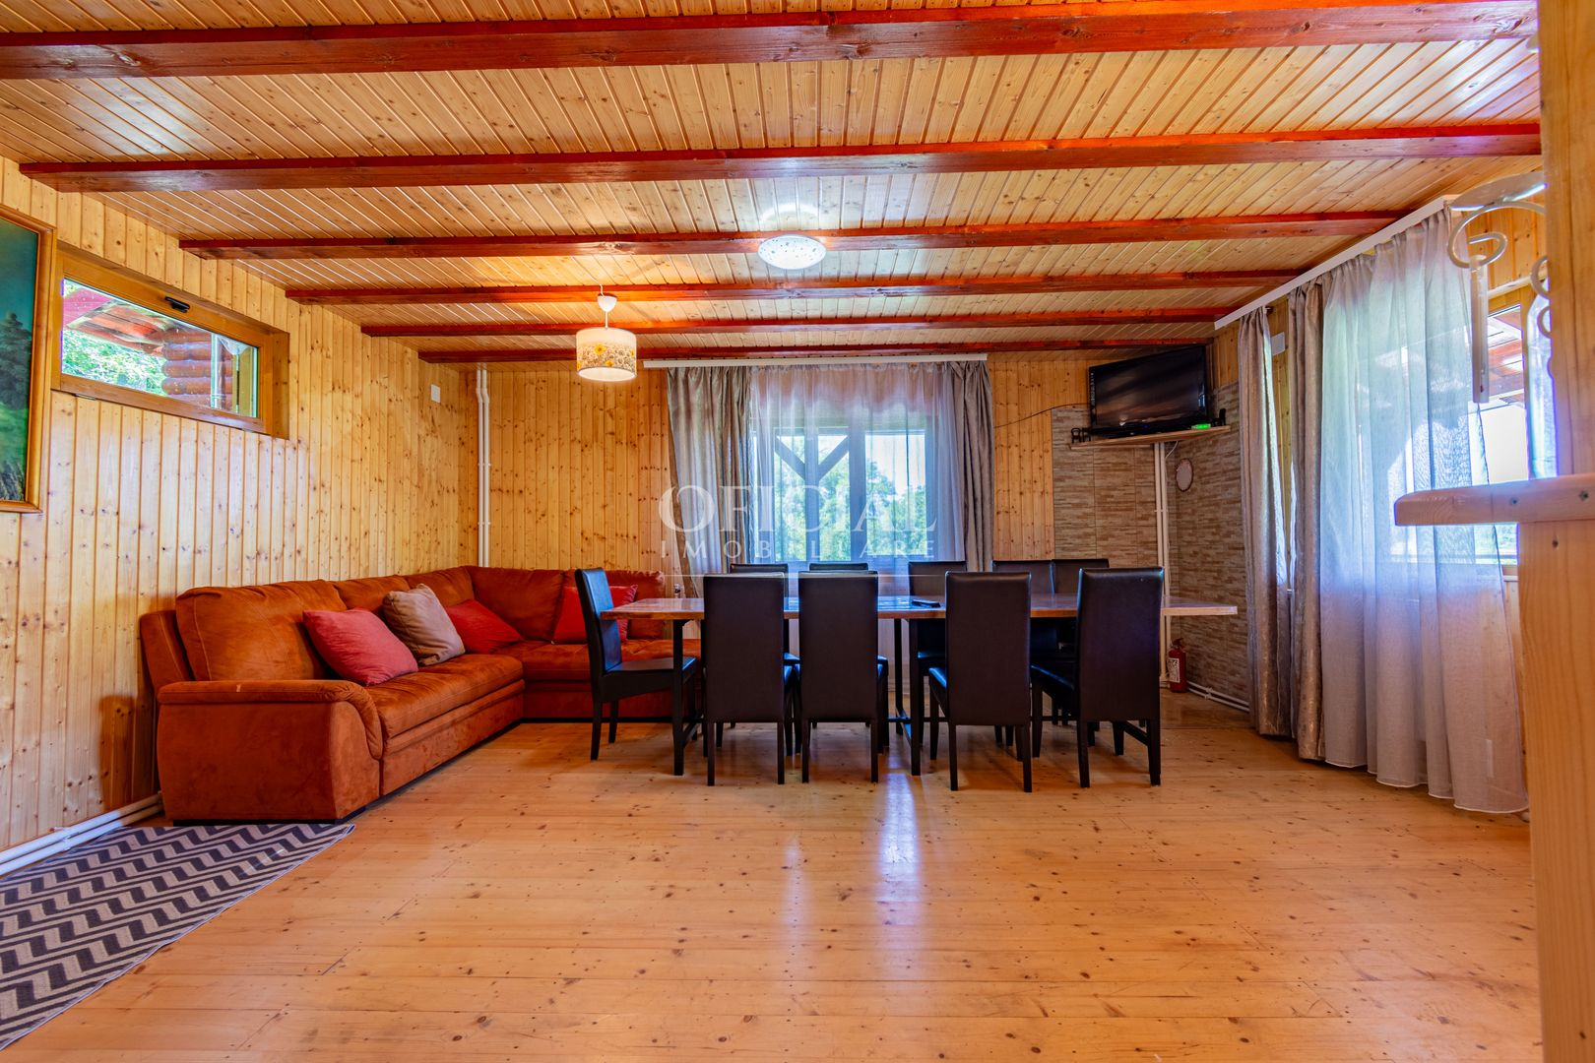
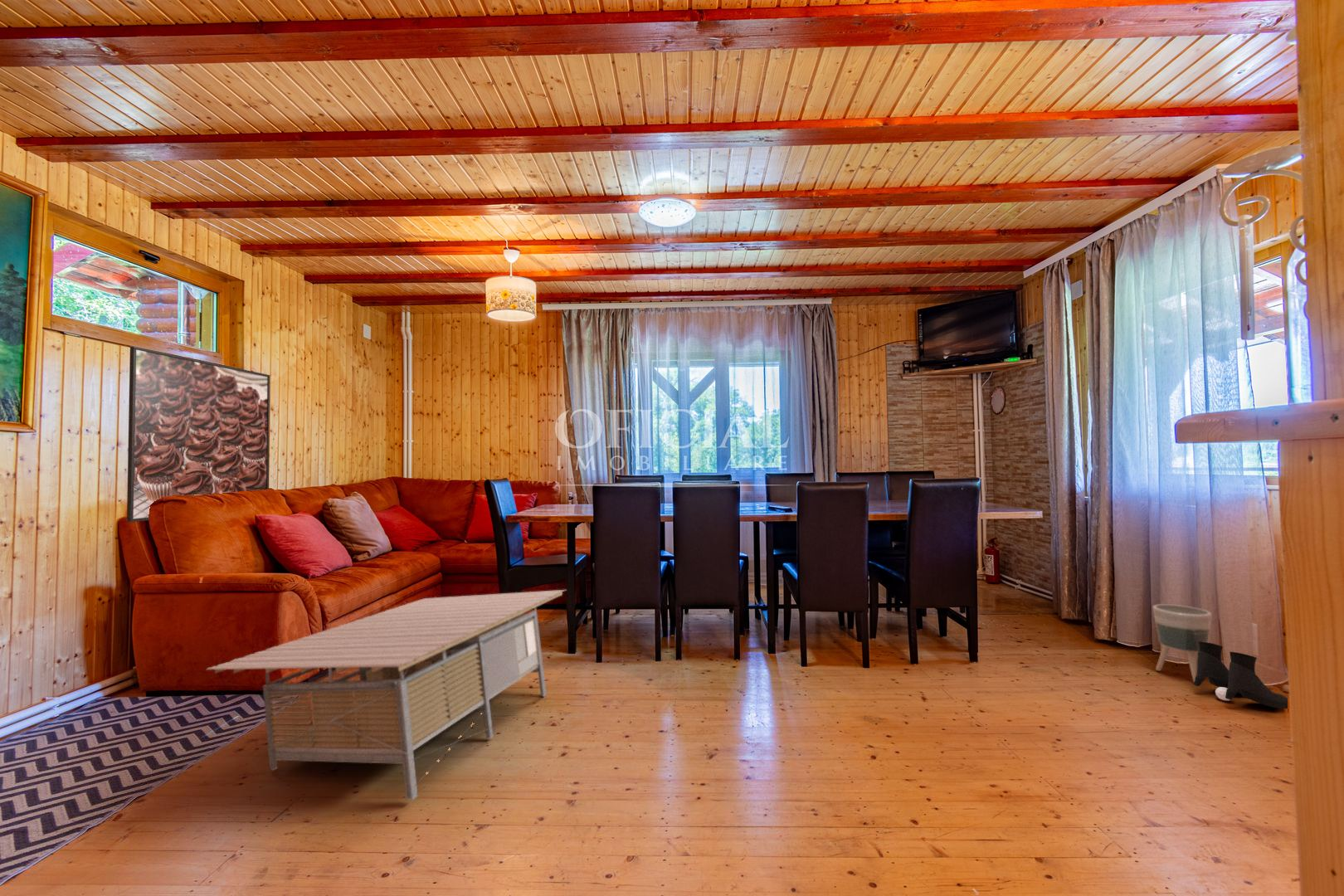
+ boots [1193,641,1288,709]
+ coffee table [206,589,567,801]
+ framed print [126,345,270,523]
+ planter [1152,603,1212,682]
